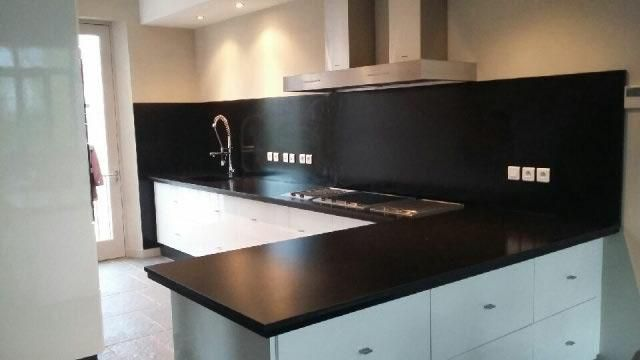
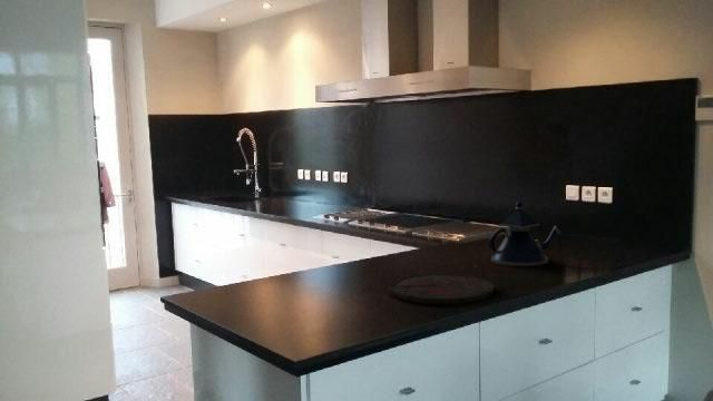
+ cutting board [388,273,495,305]
+ teapot [488,200,561,267]
